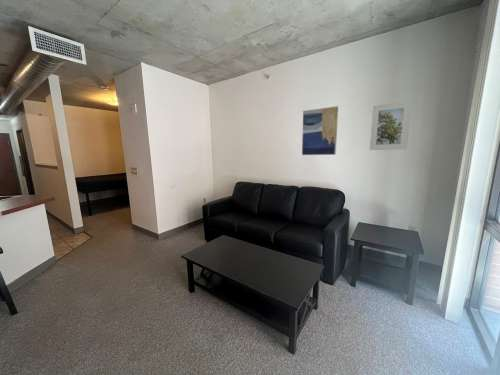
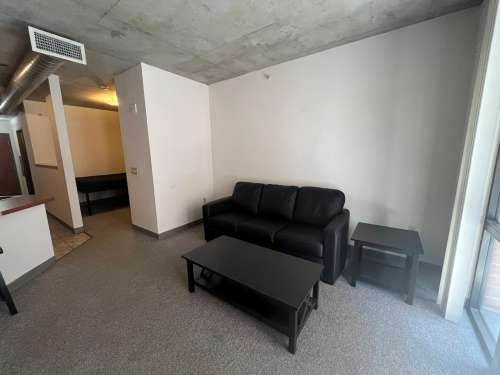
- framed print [369,100,413,151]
- wall art [301,105,339,156]
